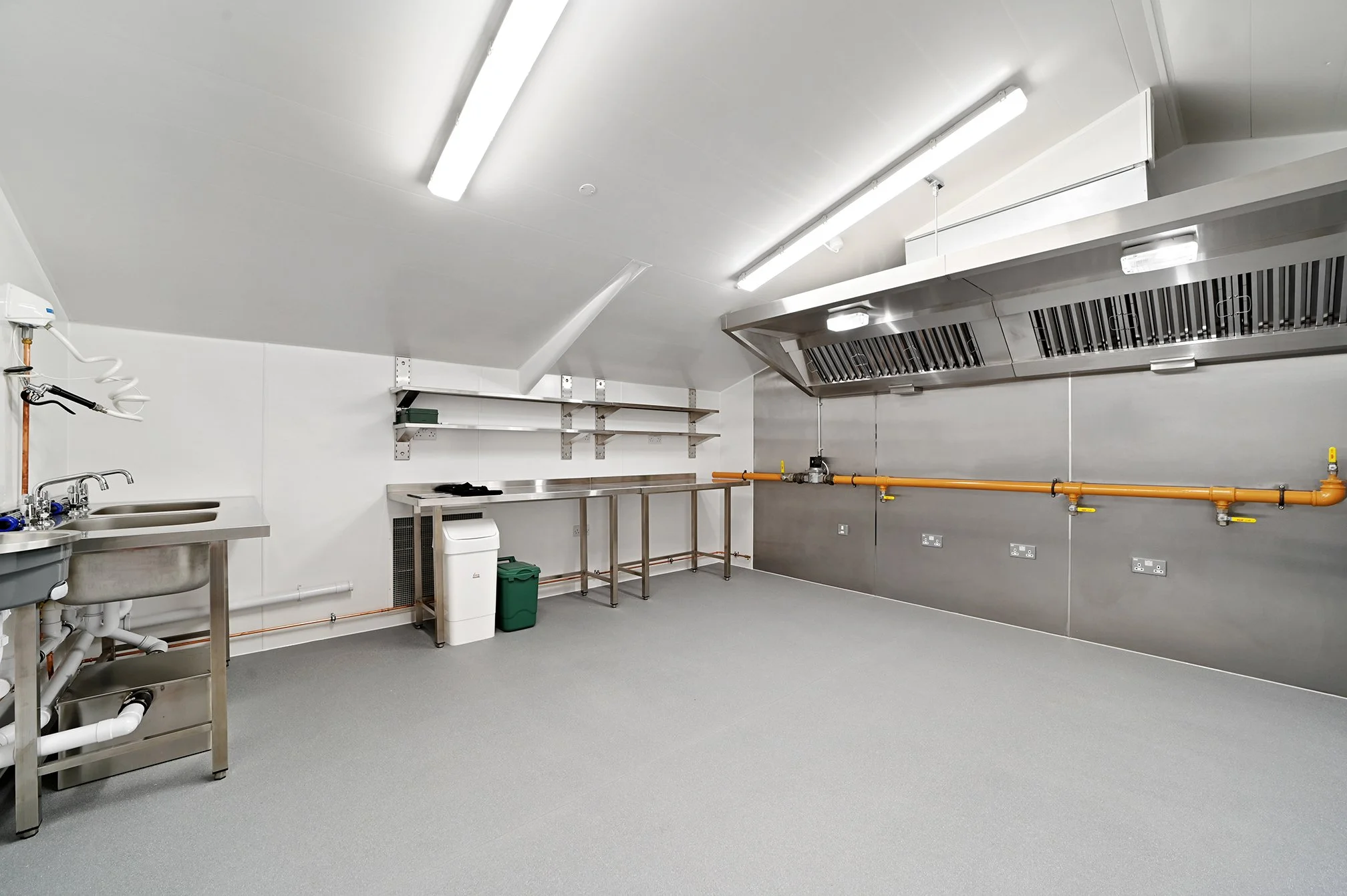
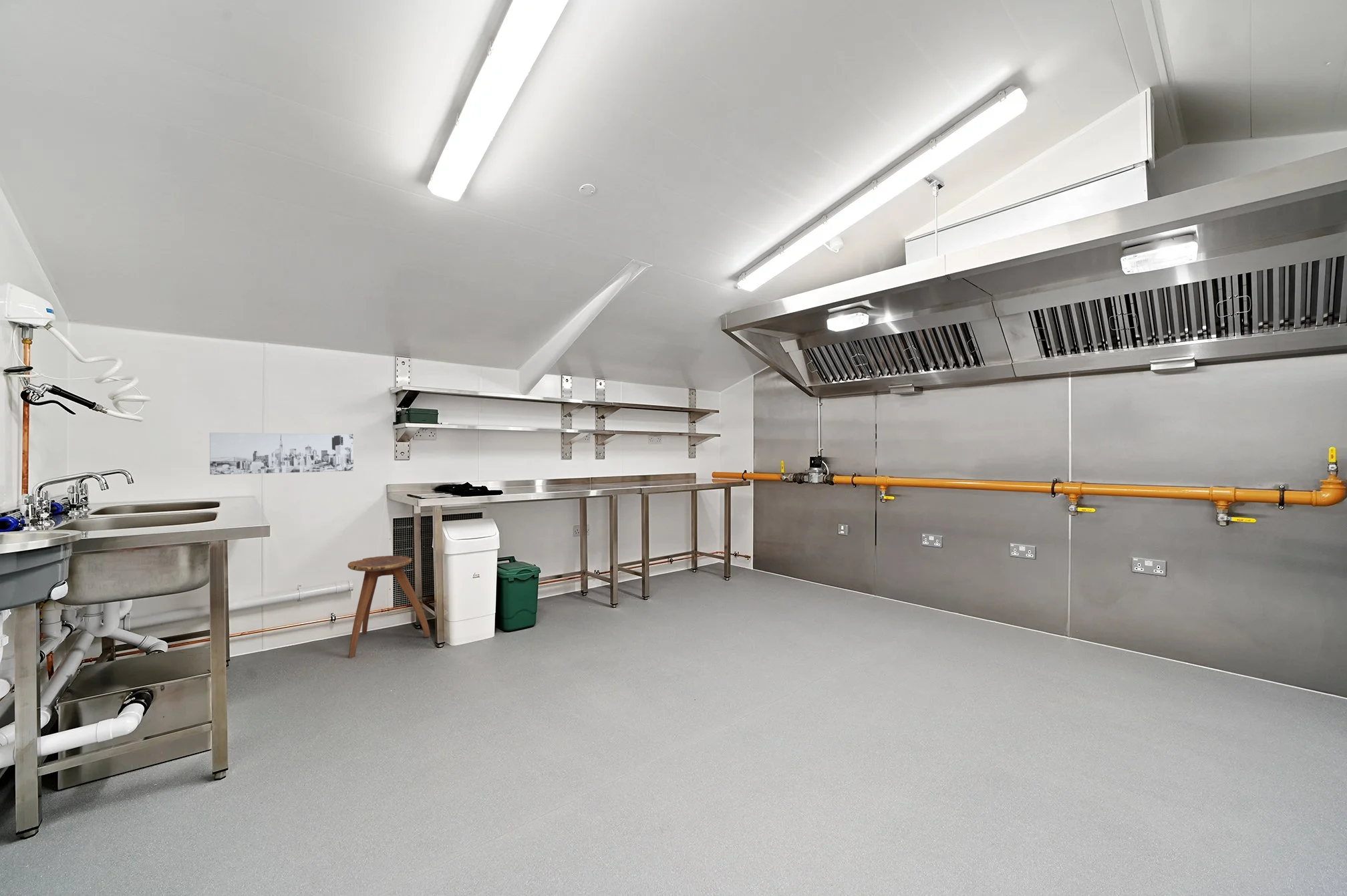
+ stool [347,555,431,659]
+ wall art [209,432,354,476]
